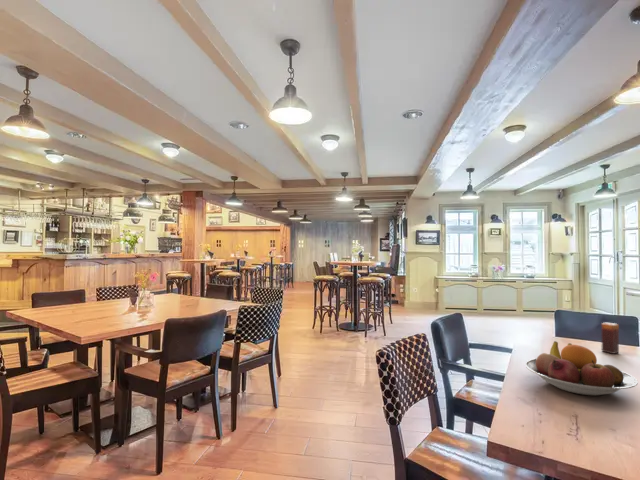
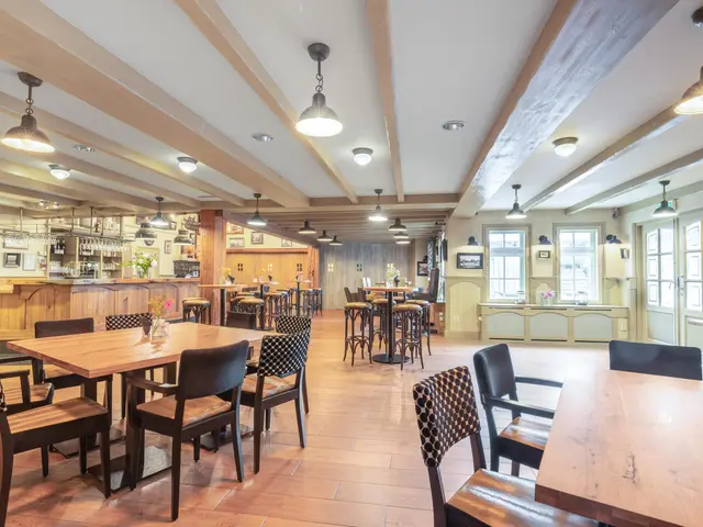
- fruit bowl [524,340,639,397]
- candle [600,322,620,355]
